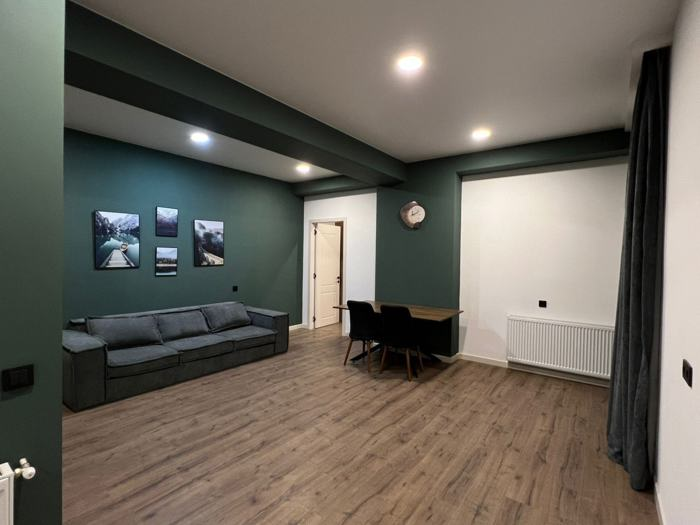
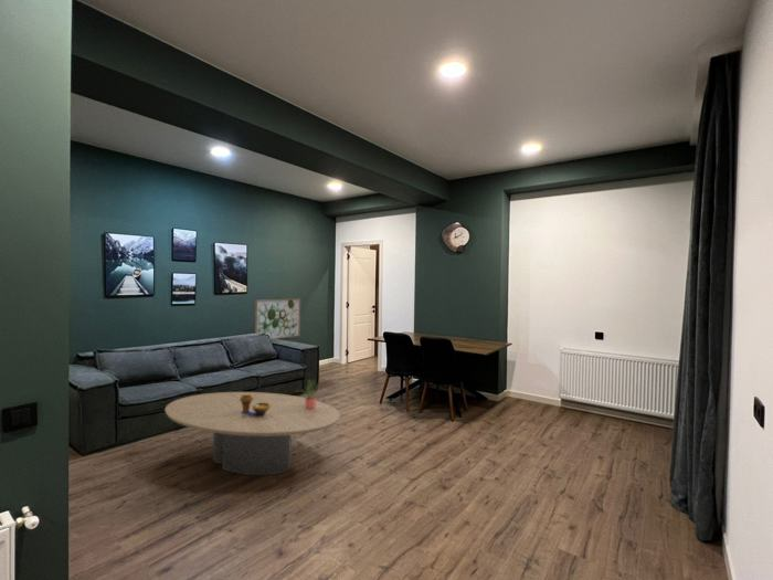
+ decorative bowl [240,394,271,416]
+ potted plant [295,378,324,409]
+ coffee table [163,391,341,476]
+ wall art [254,298,301,340]
